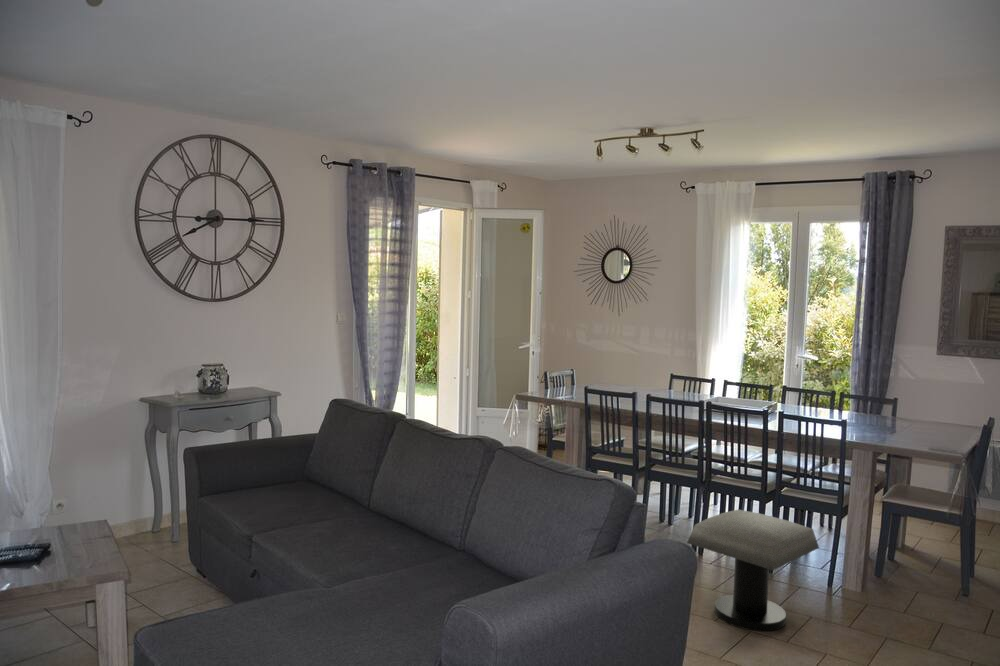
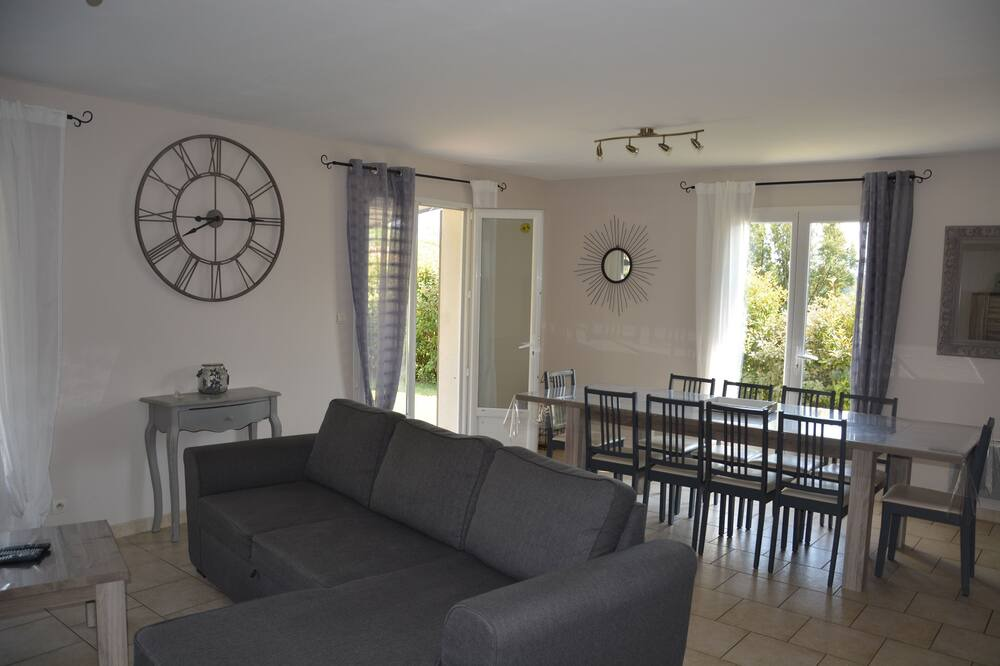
- stool [686,509,820,632]
